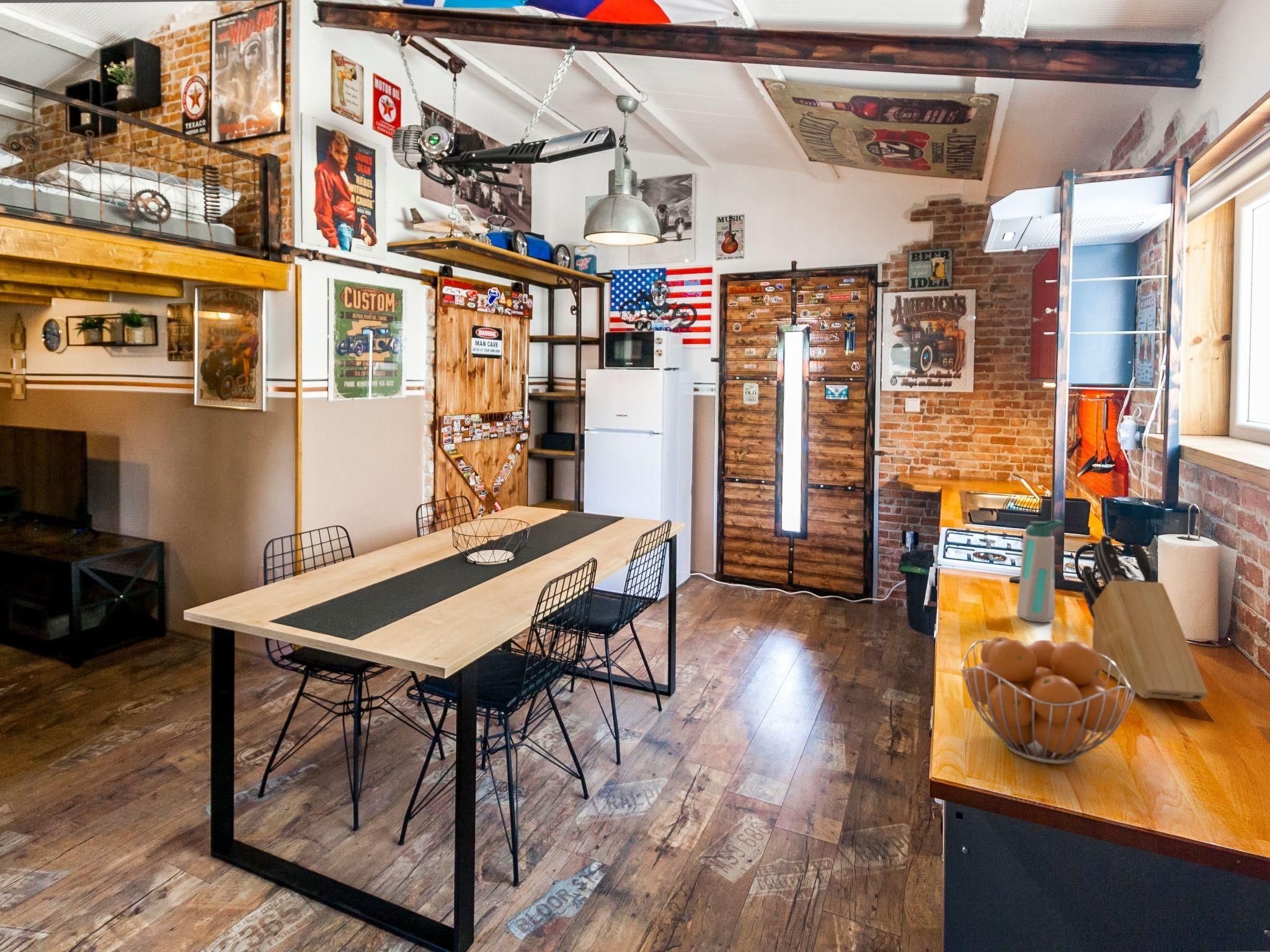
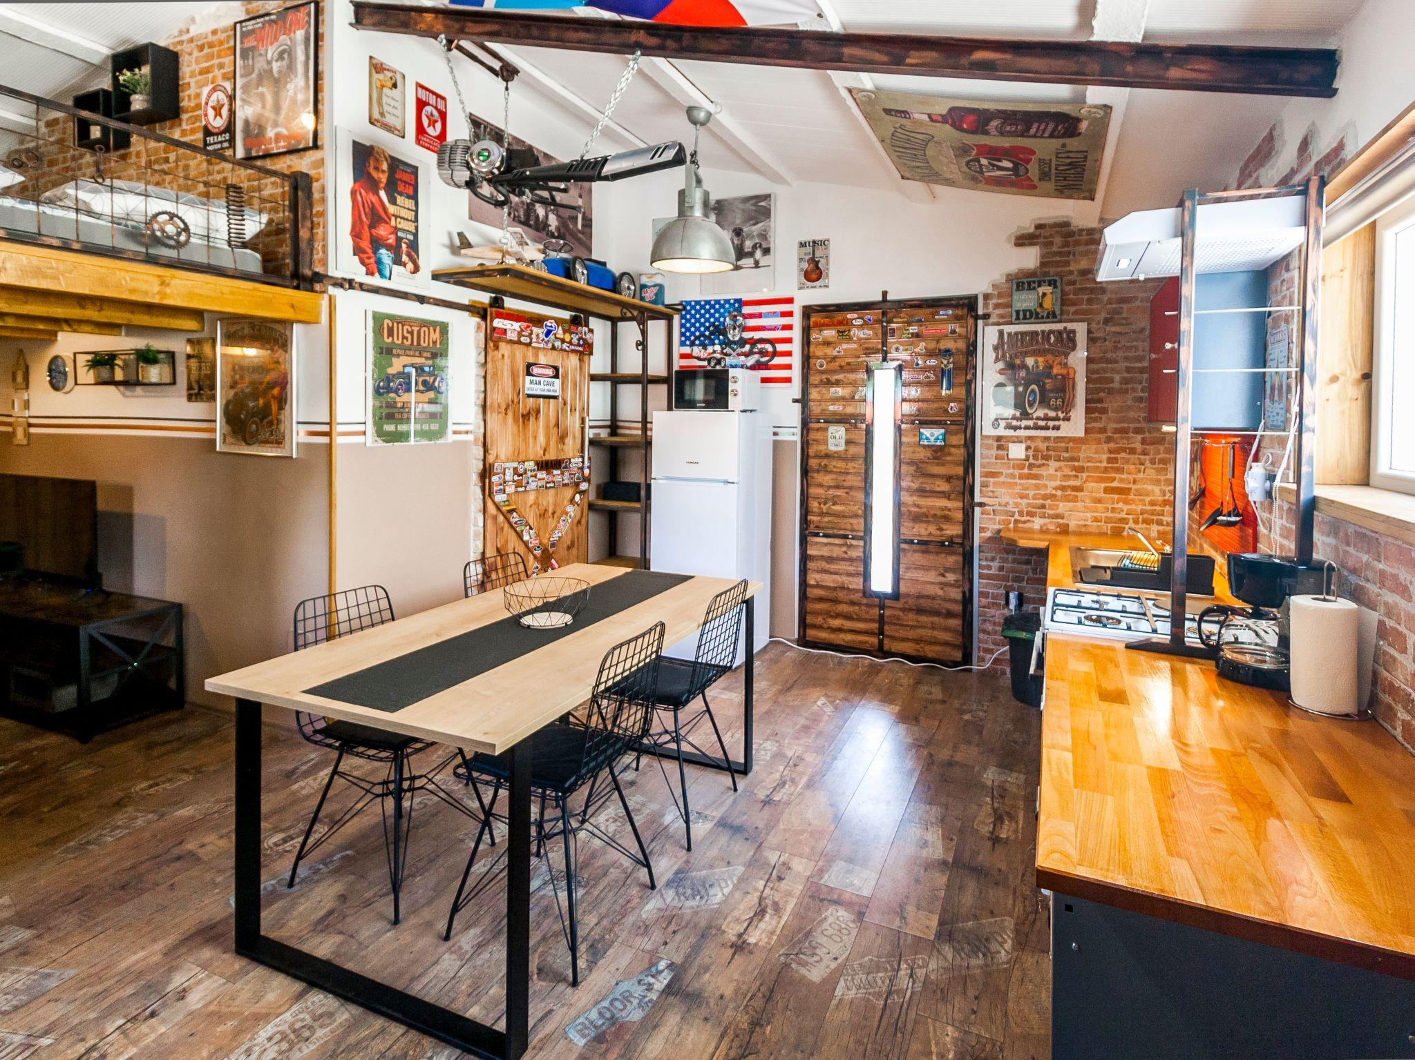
- fruit basket [961,637,1136,765]
- knife block [1081,535,1209,702]
- water bottle [1016,519,1064,623]
